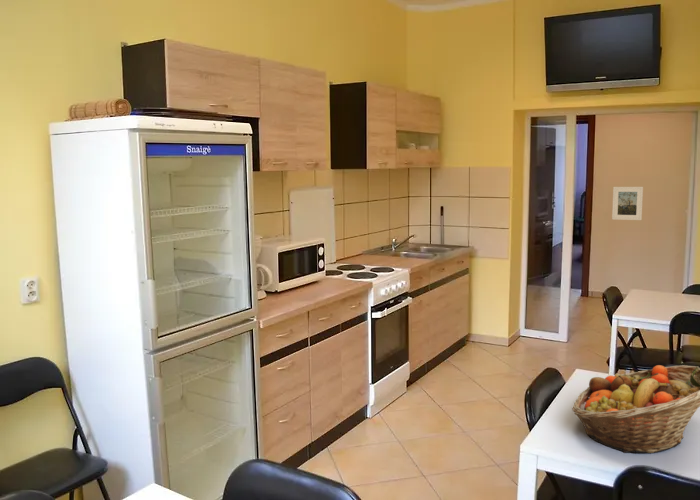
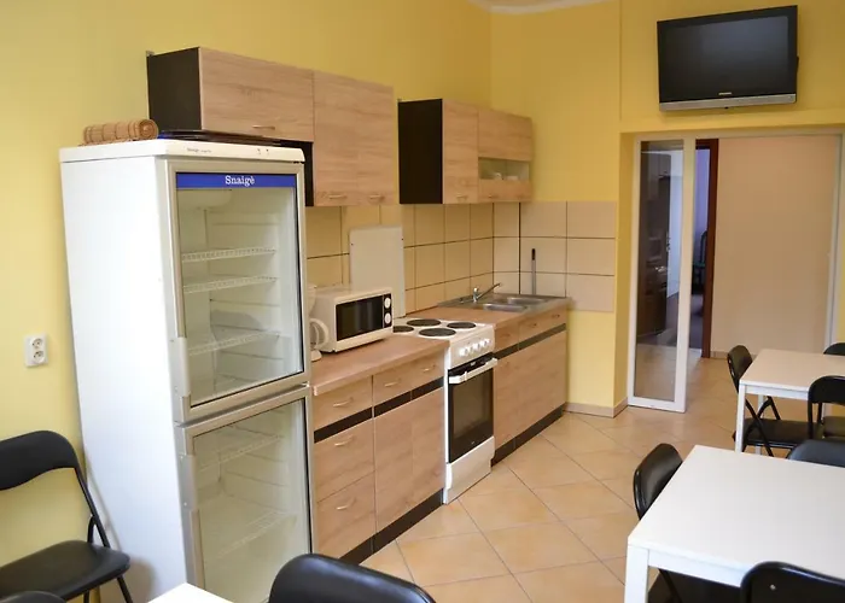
- fruit basket [571,364,700,454]
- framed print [611,186,644,221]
